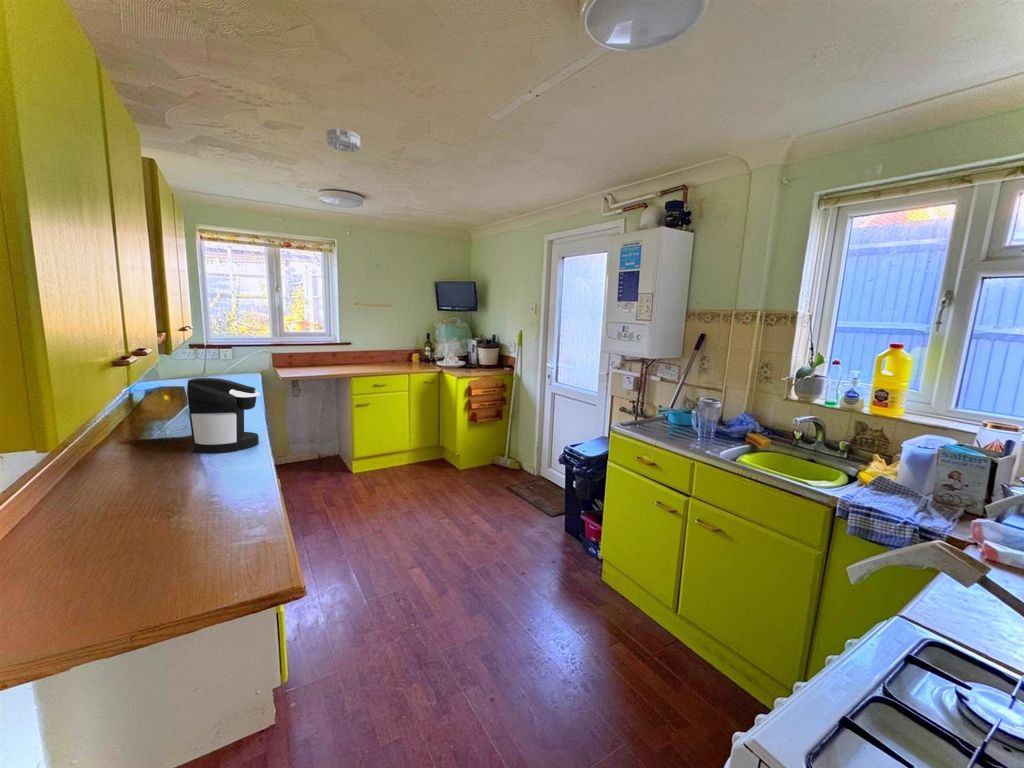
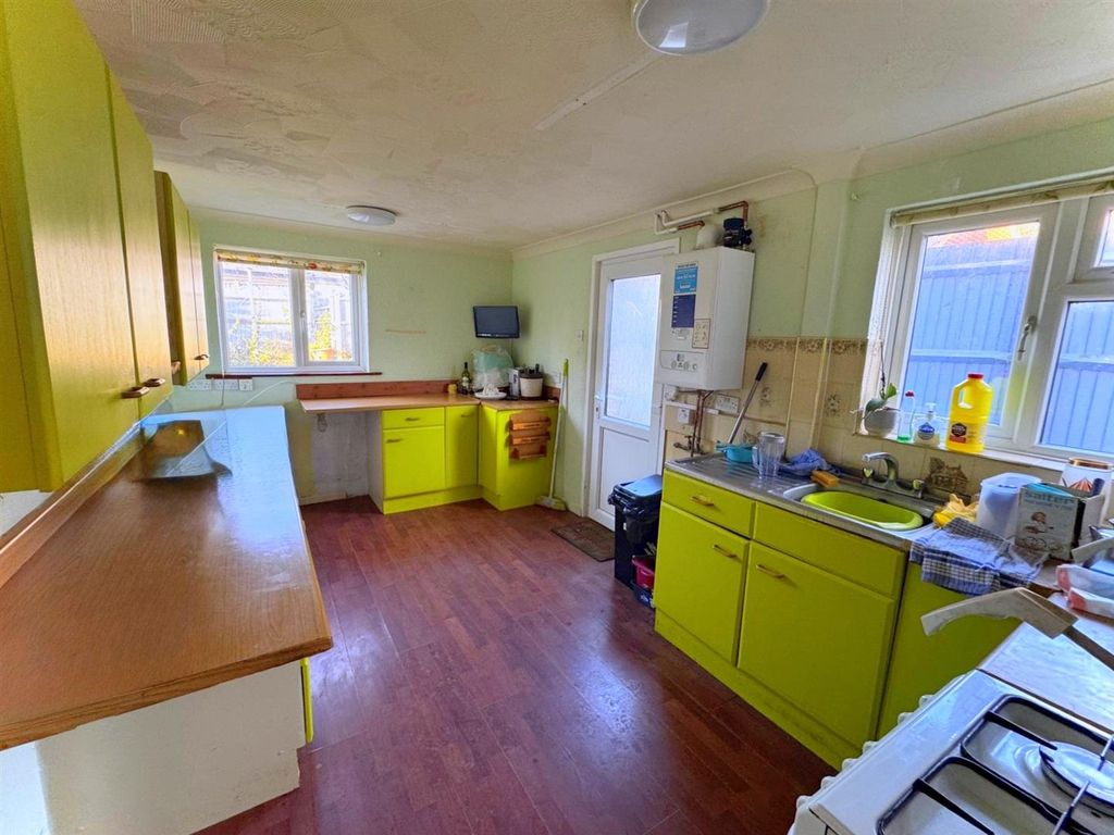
- coffee maker [186,377,261,454]
- smoke detector [326,127,361,153]
